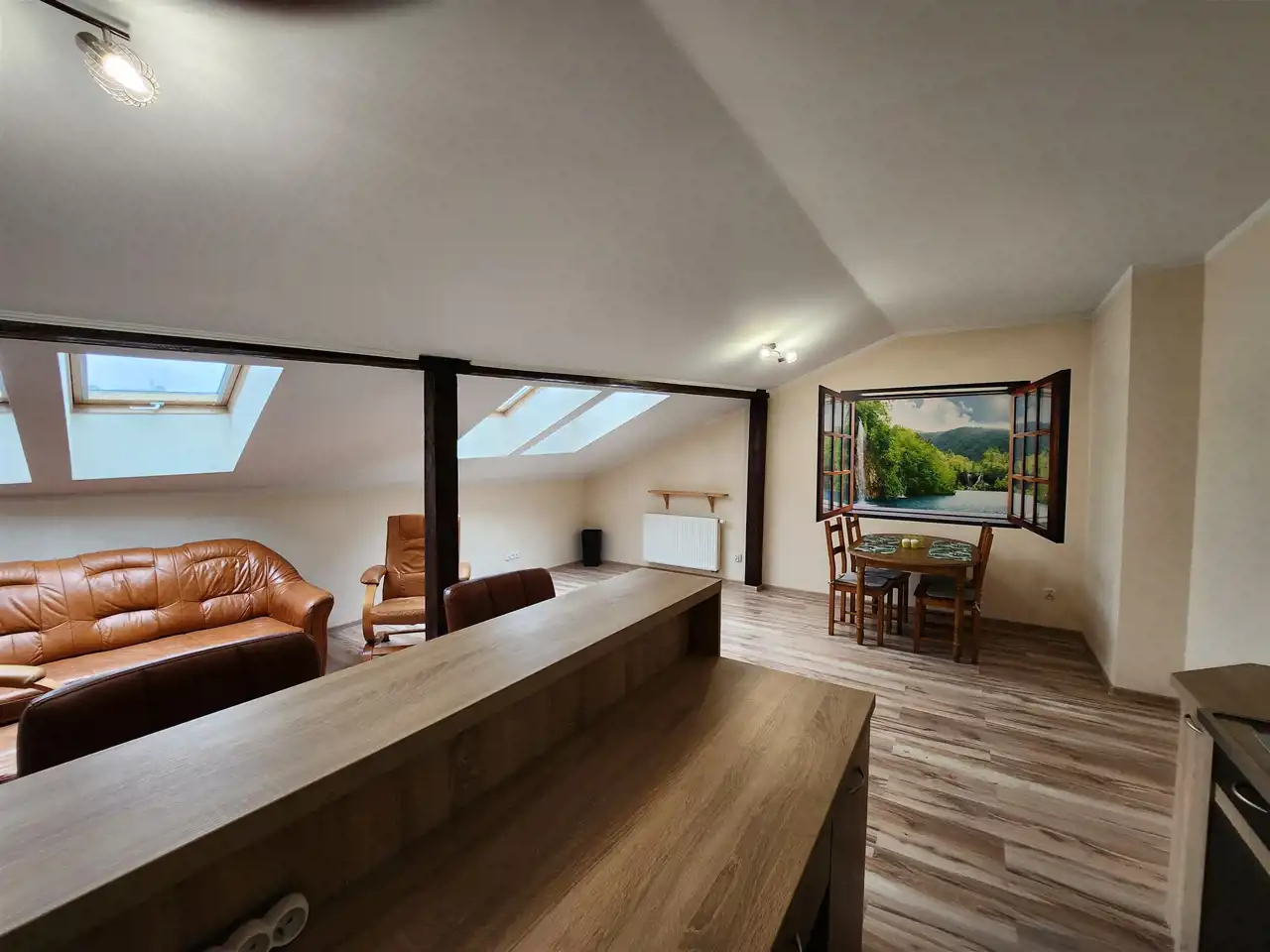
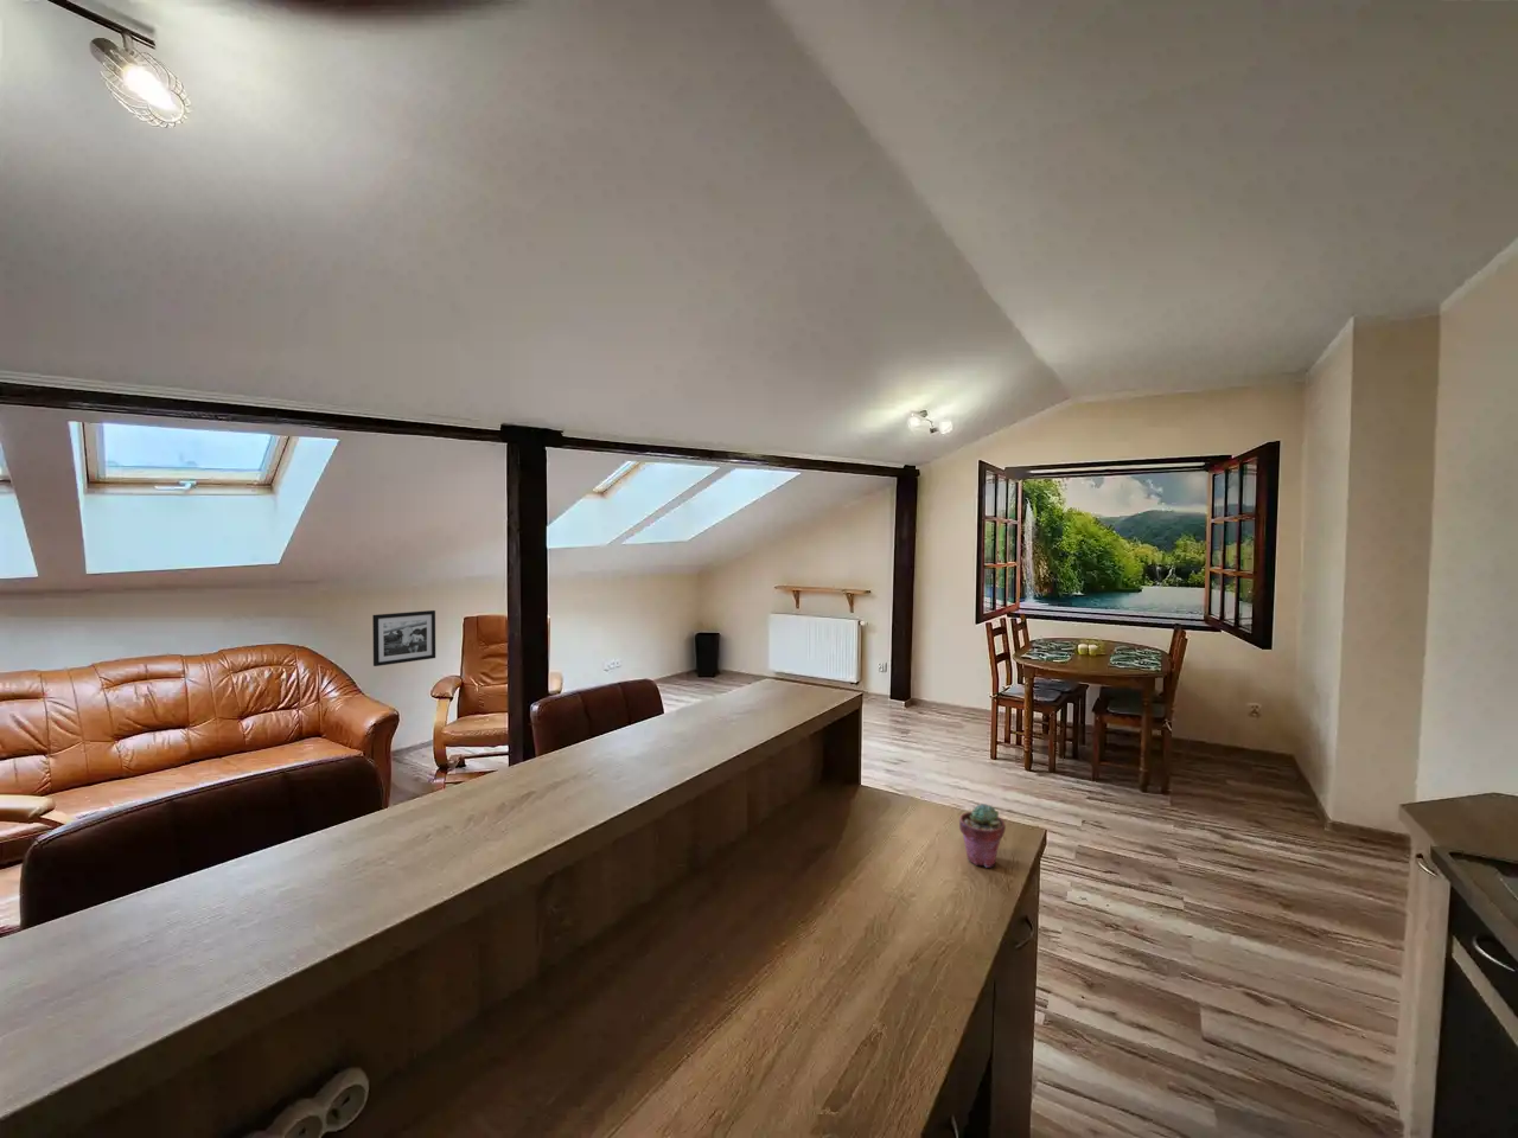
+ potted succulent [959,802,1006,869]
+ picture frame [372,610,436,667]
